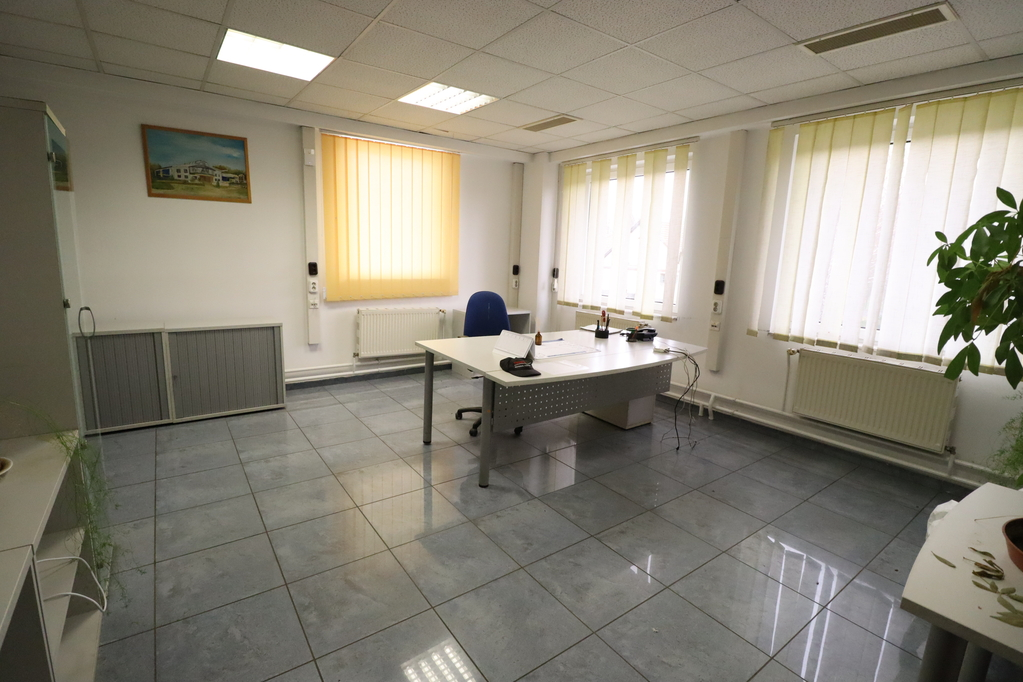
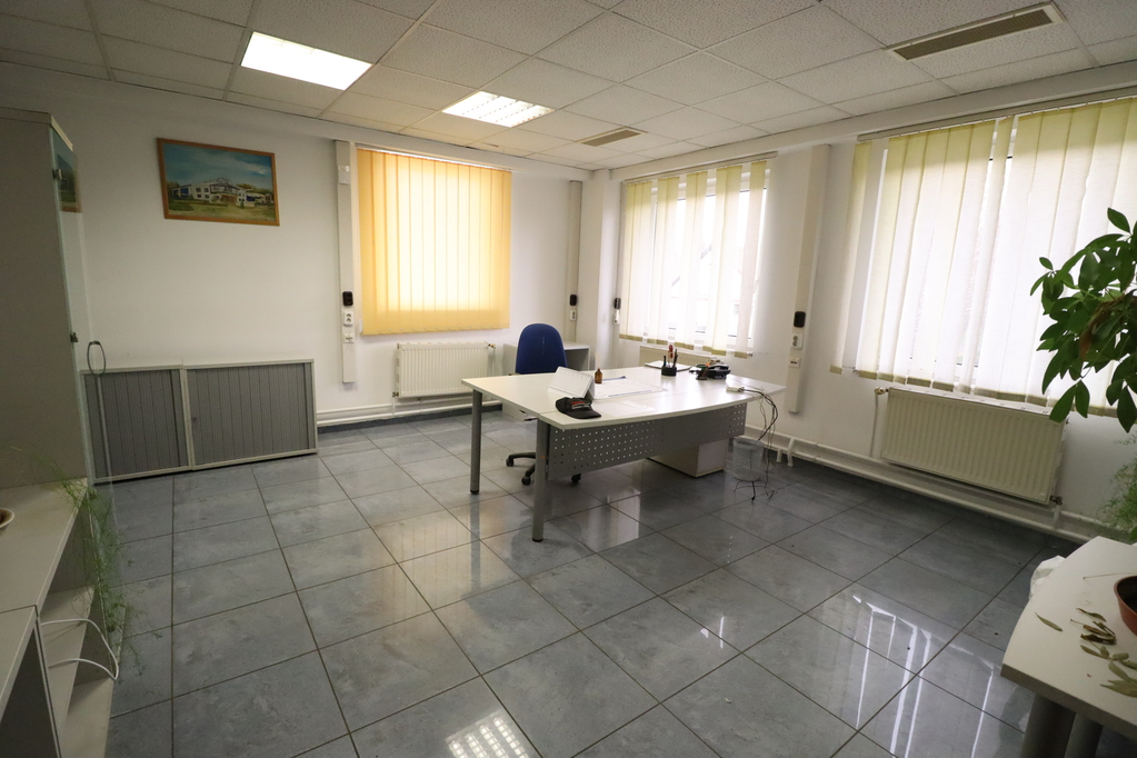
+ wastebasket [732,437,766,482]
